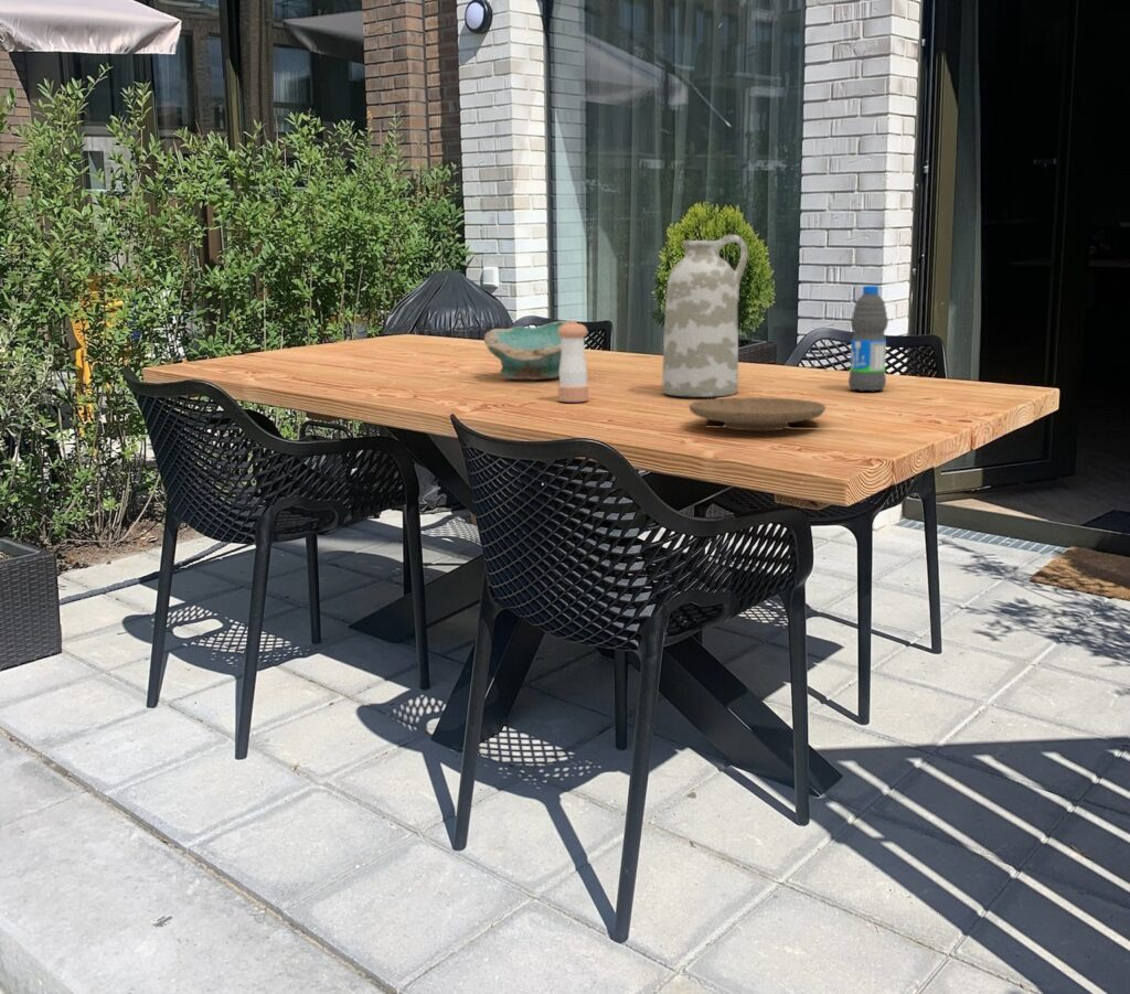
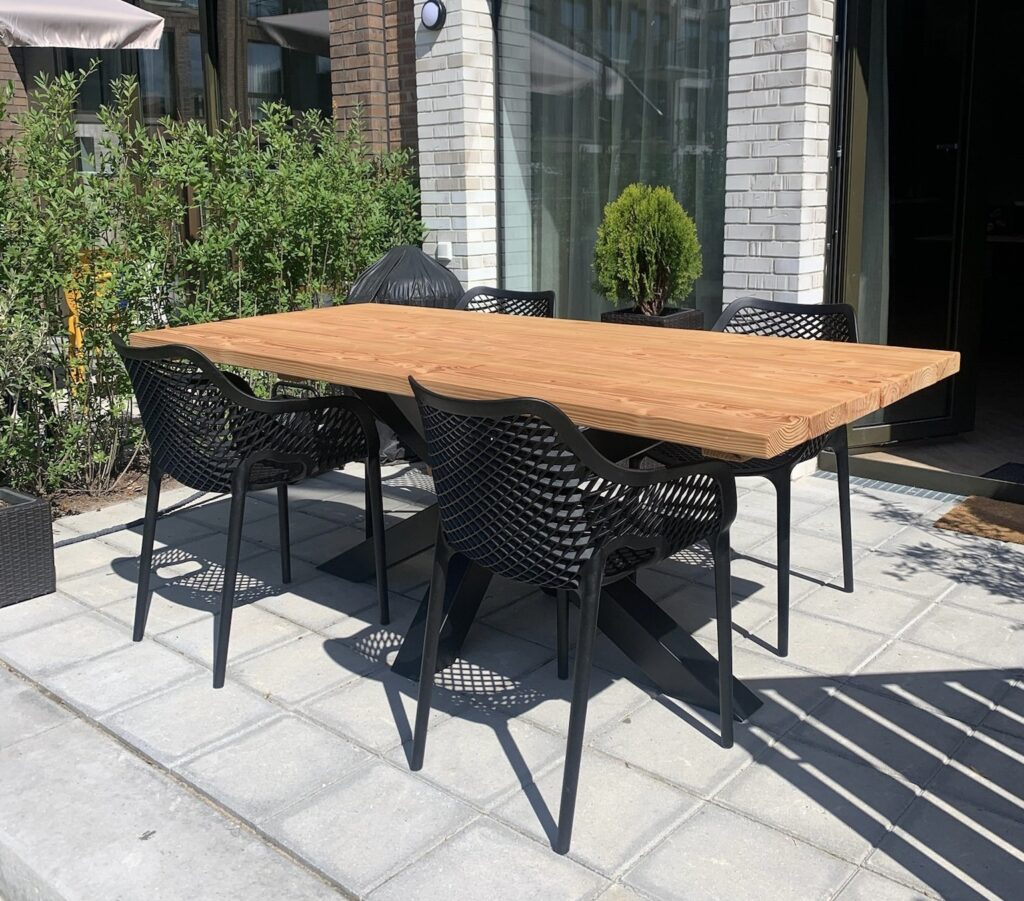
- water bottle [848,285,889,392]
- bowl [483,320,586,381]
- pepper shaker [557,319,589,403]
- plate [687,396,827,431]
- vase [661,234,749,398]
